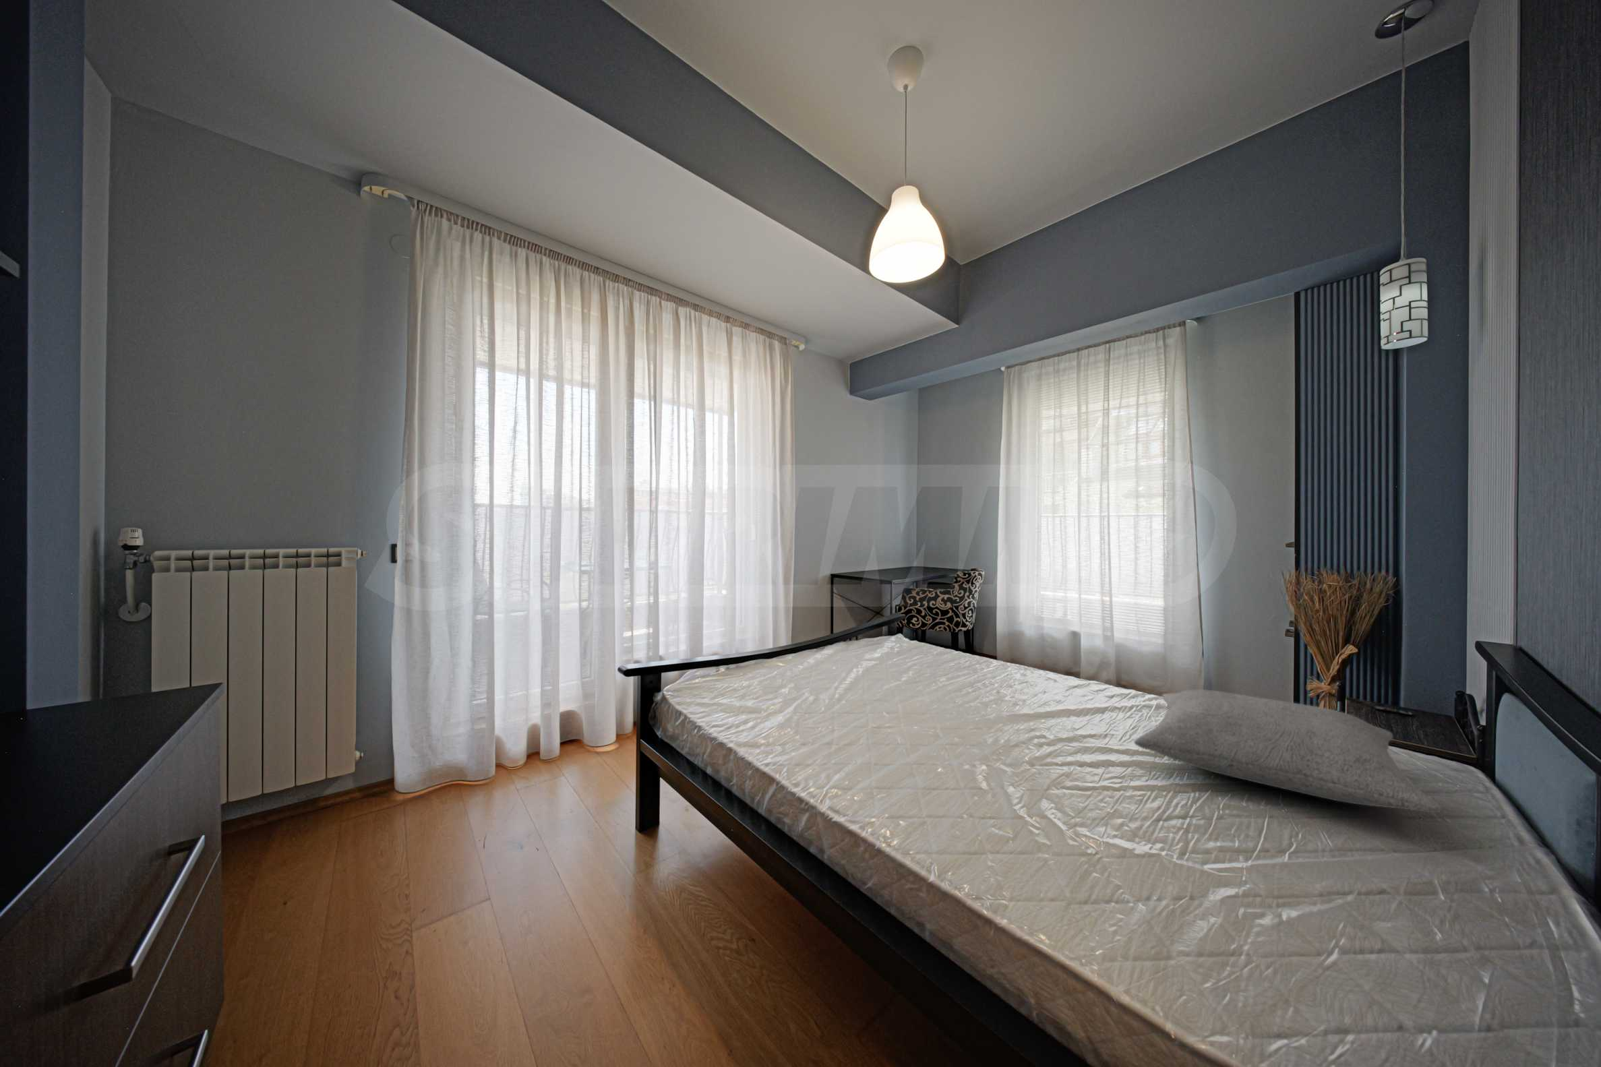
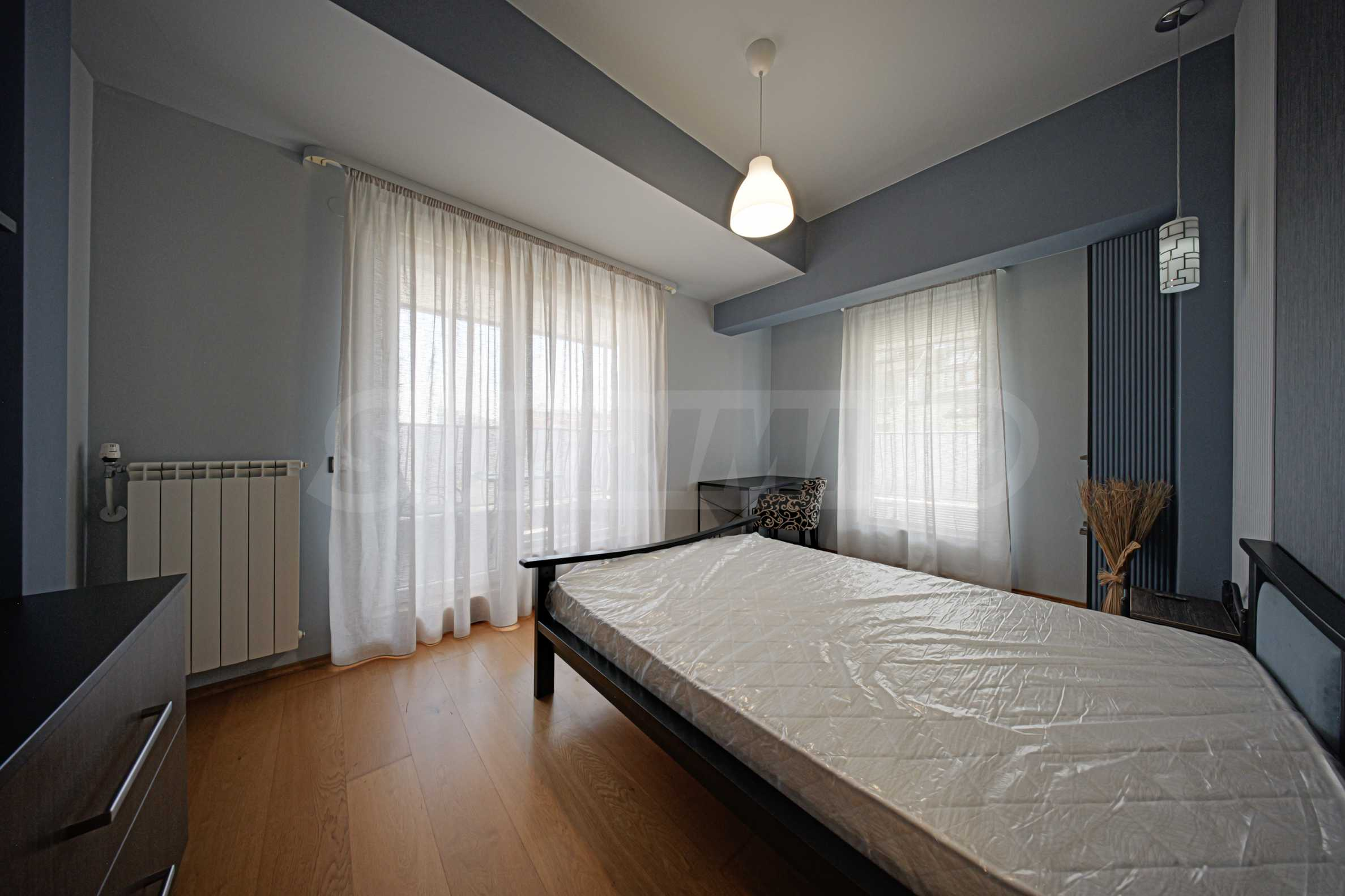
- pillow [1133,688,1441,813]
